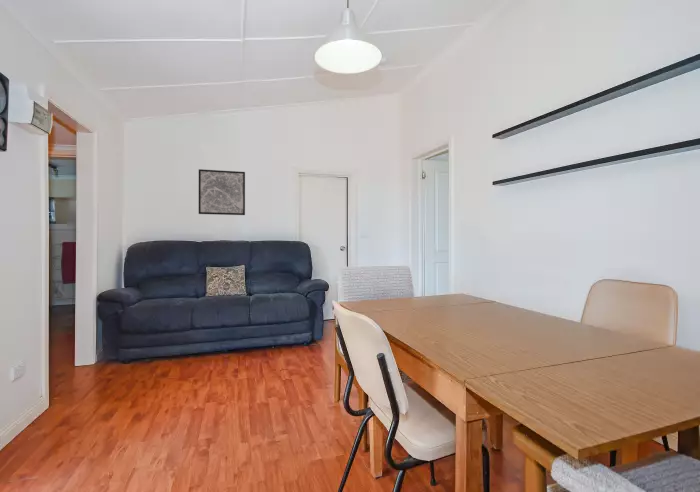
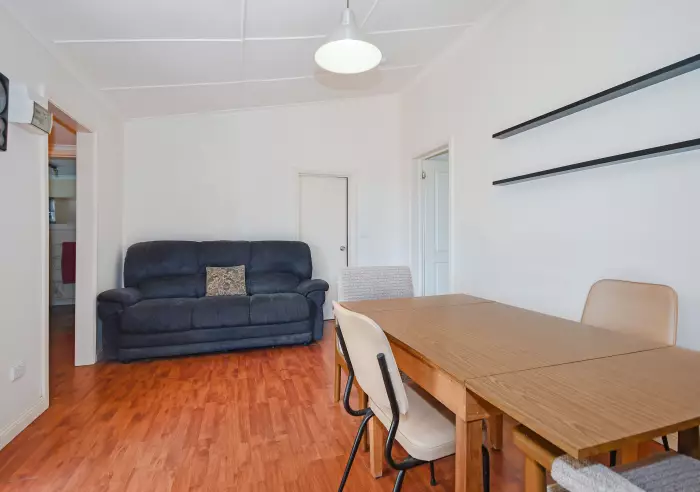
- wall art [198,168,246,216]
